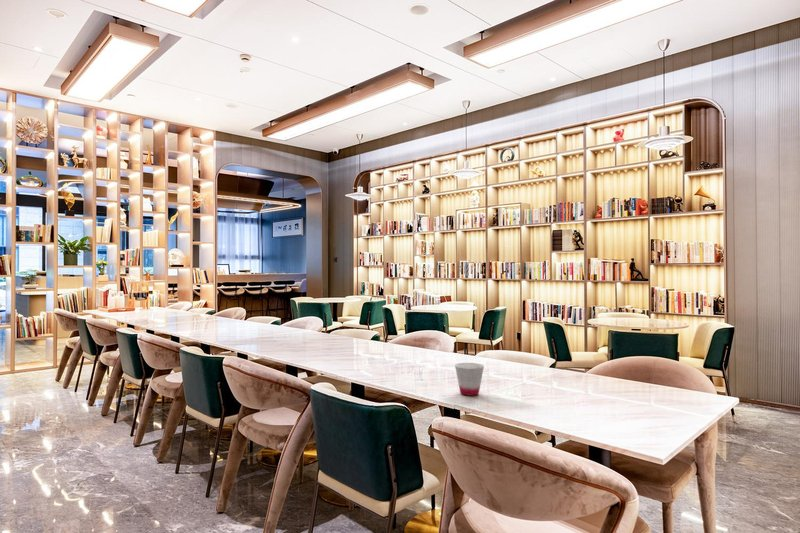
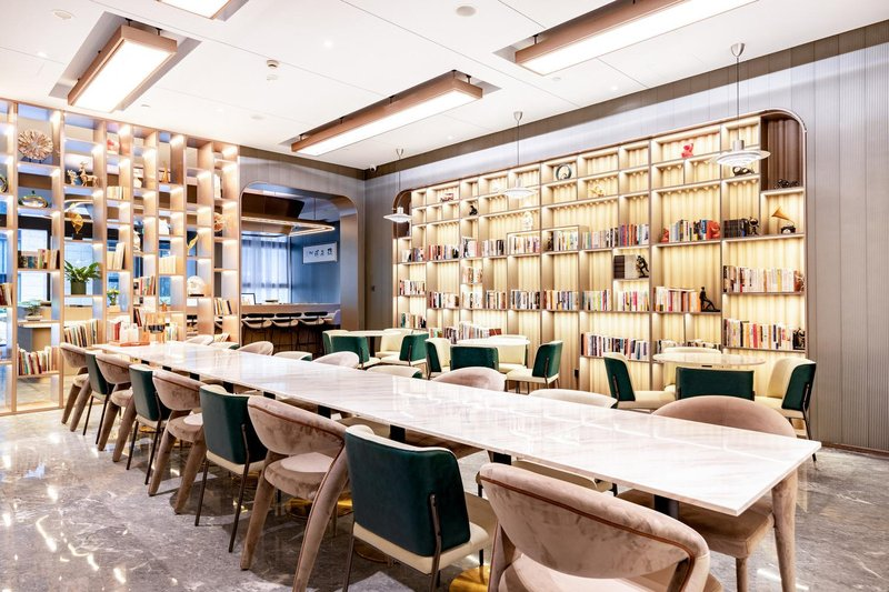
- cup [454,362,485,397]
